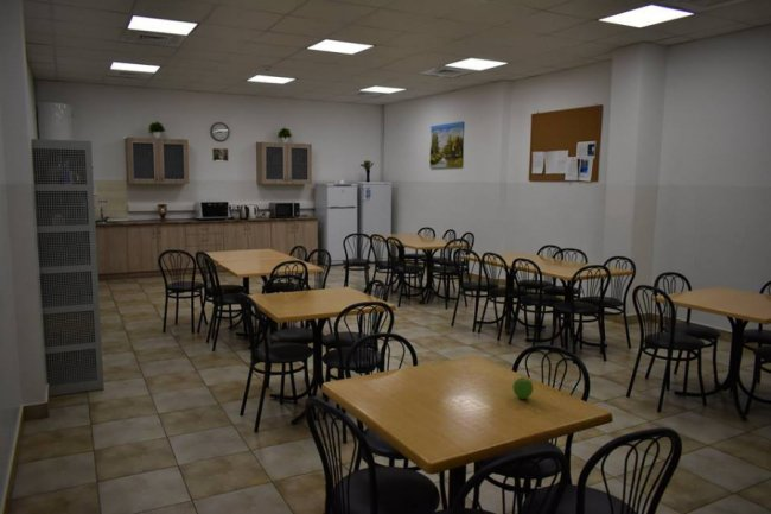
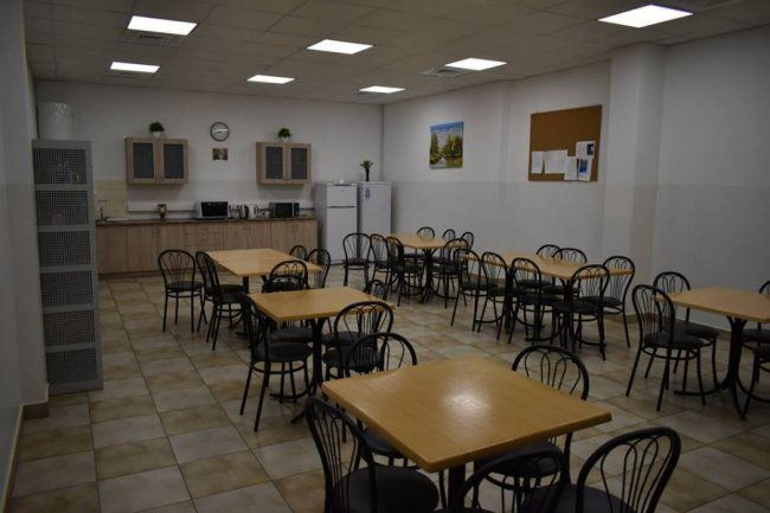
- fruit [511,376,535,400]
